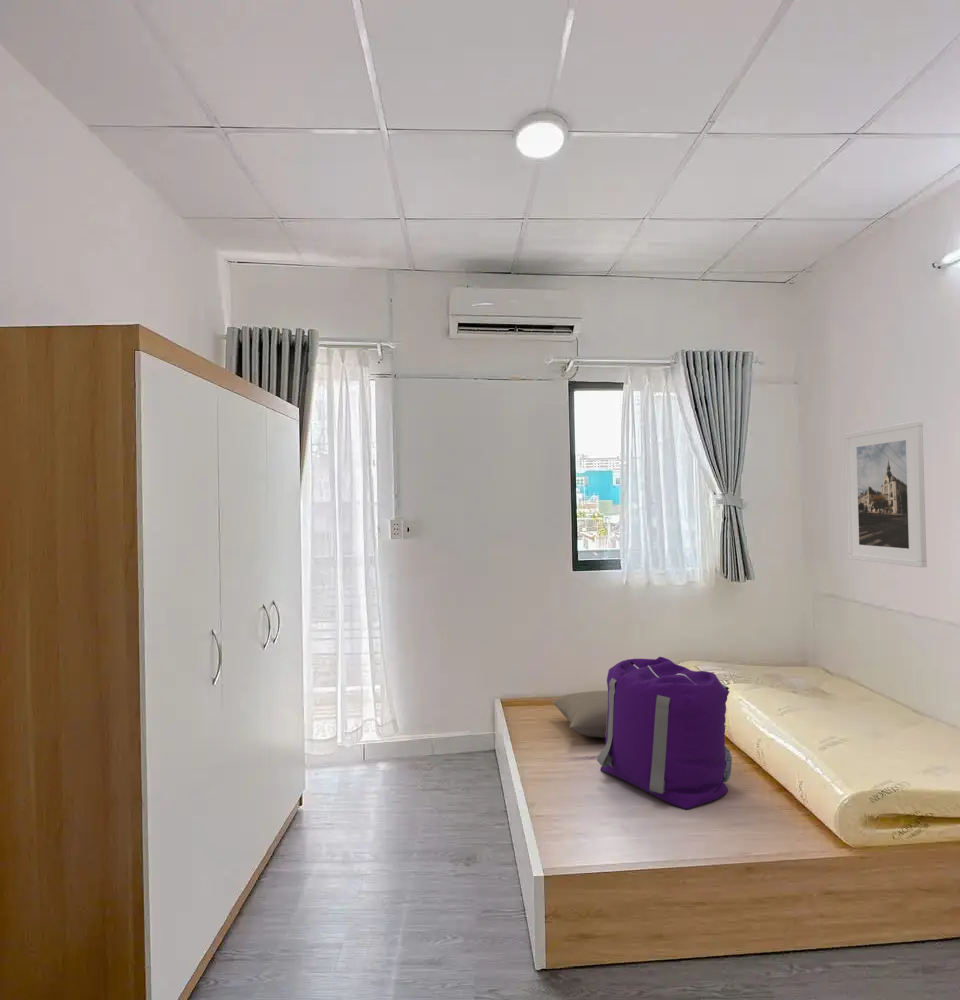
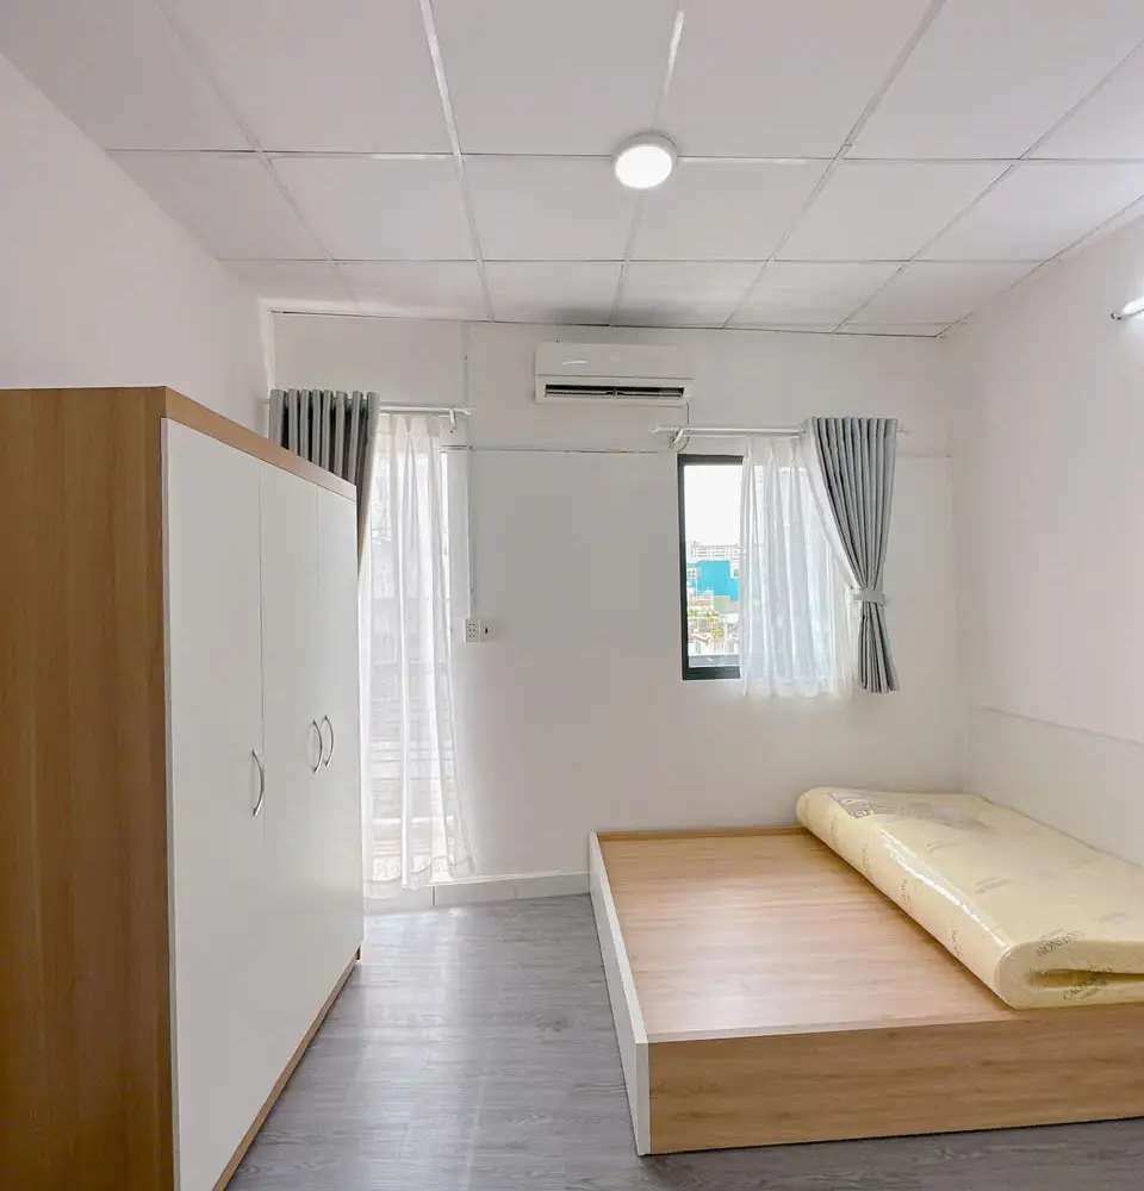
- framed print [844,420,928,568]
- pillow [551,690,608,739]
- backpack [596,656,733,810]
